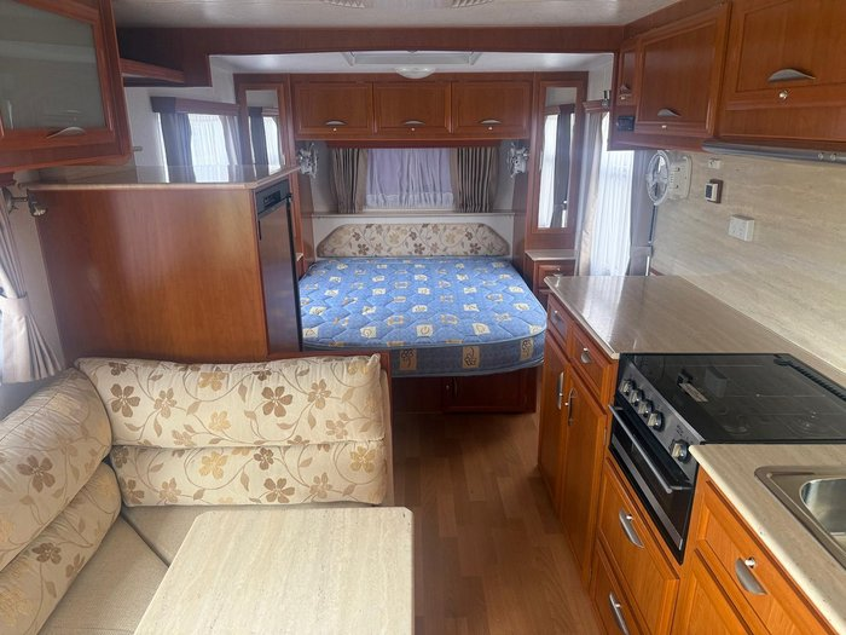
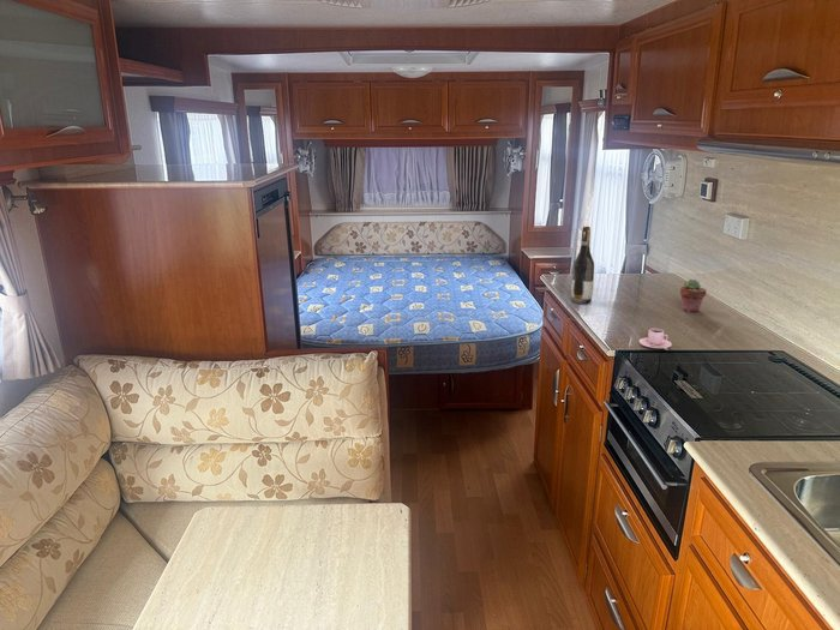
+ wine bottle [570,224,595,305]
+ teacup [638,328,673,350]
+ potted succulent [679,278,708,313]
